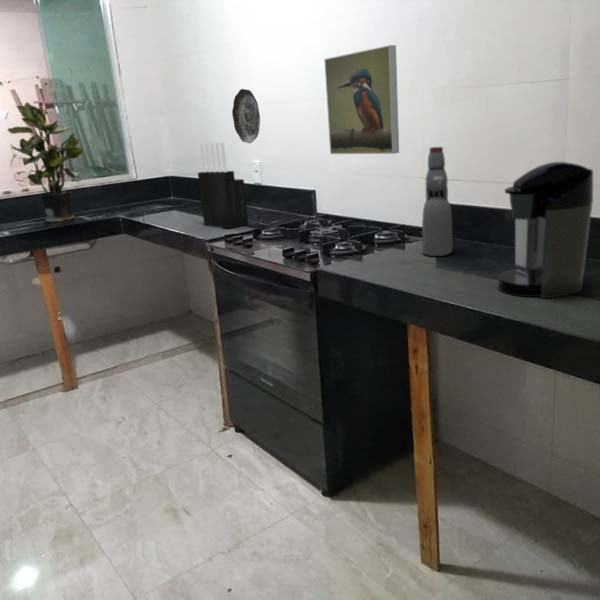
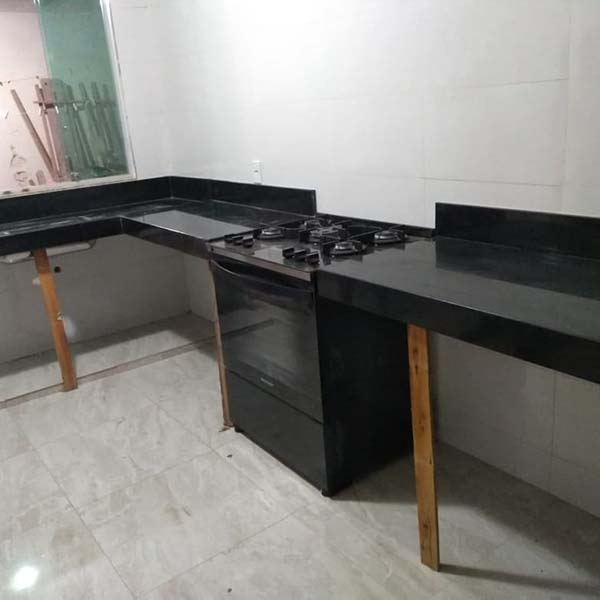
- potted plant [7,101,84,223]
- bottle [421,146,453,257]
- decorative plate [231,88,261,144]
- coffee maker [497,161,594,299]
- knife block [197,142,249,230]
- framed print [323,44,400,155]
